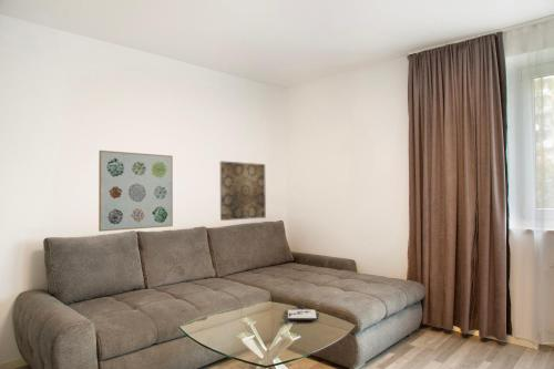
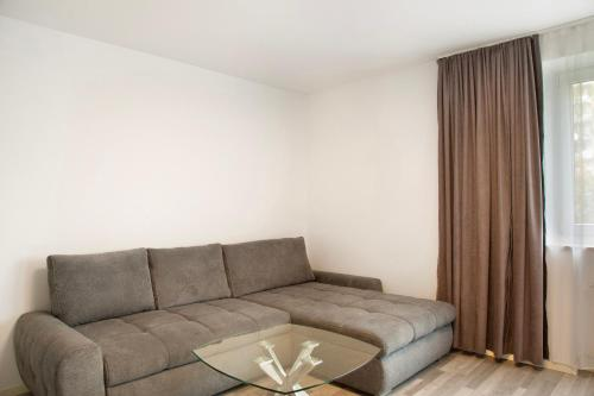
- wall art [98,150,174,233]
- board game [283,304,320,326]
- wall art [219,160,267,222]
